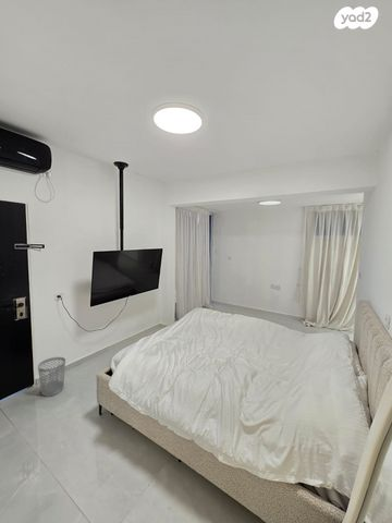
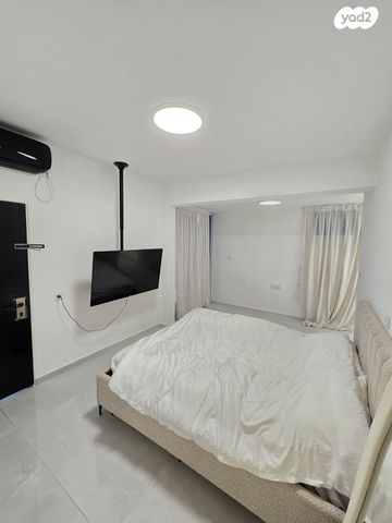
- wastebasket [37,356,66,398]
